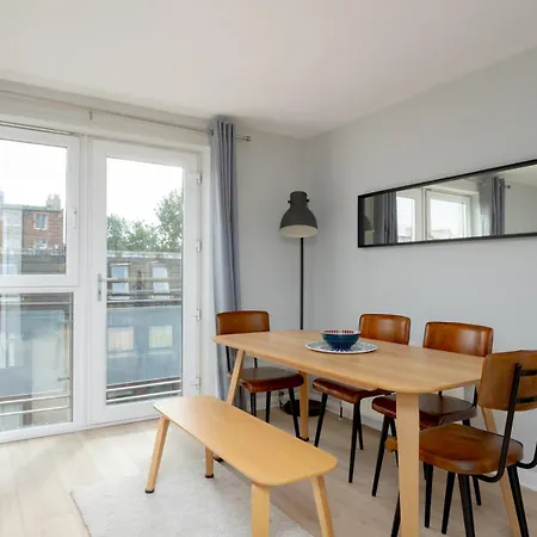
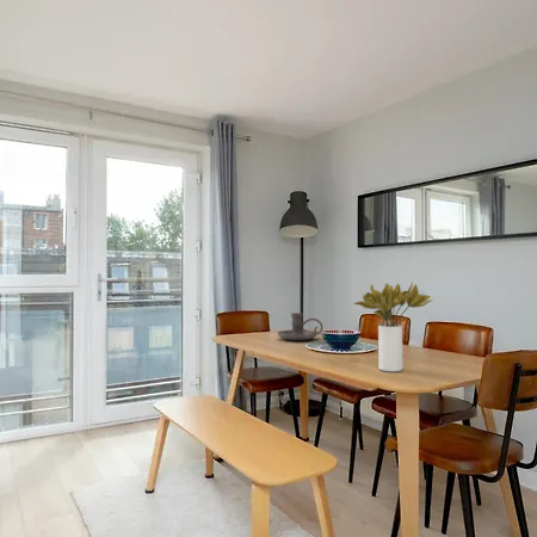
+ candle holder [277,311,323,341]
+ flower bouquet [352,282,432,372]
